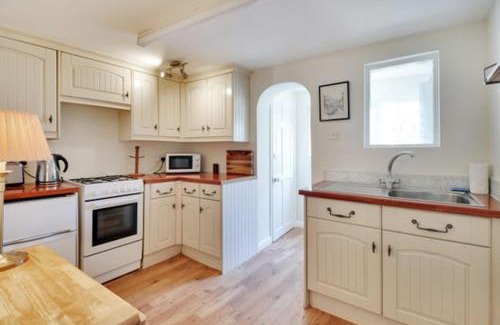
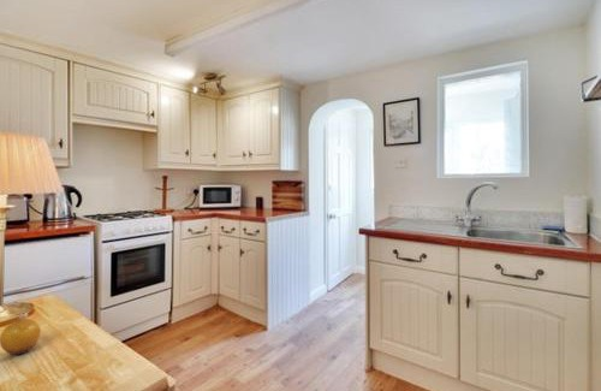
+ fruit [0,318,42,356]
